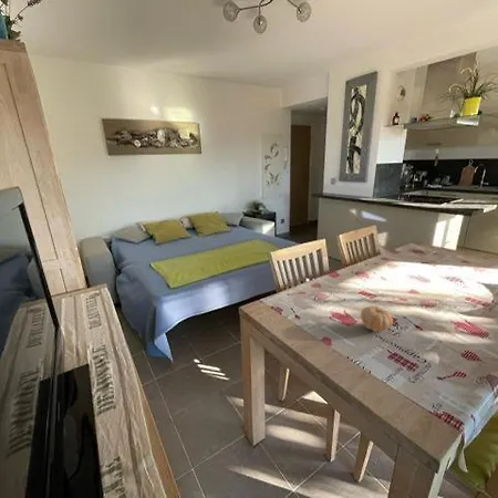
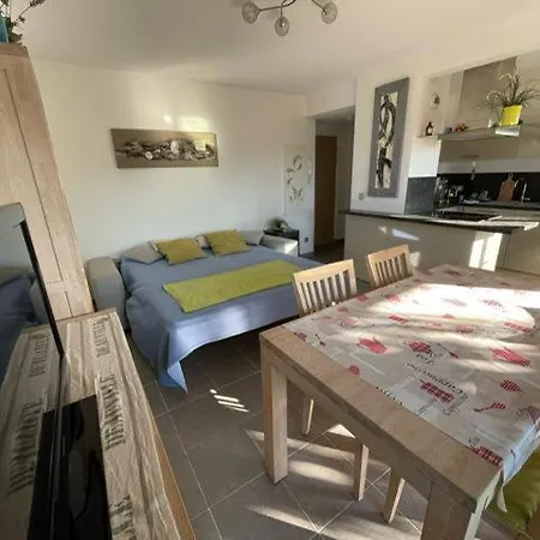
- fruit [360,304,394,333]
